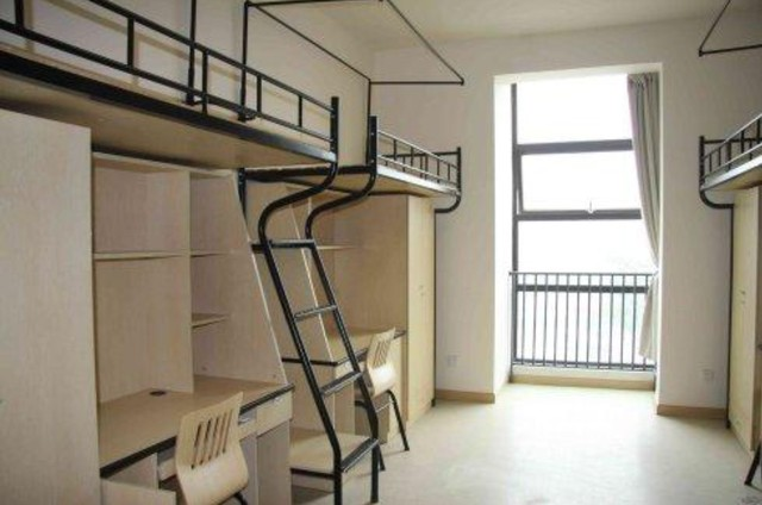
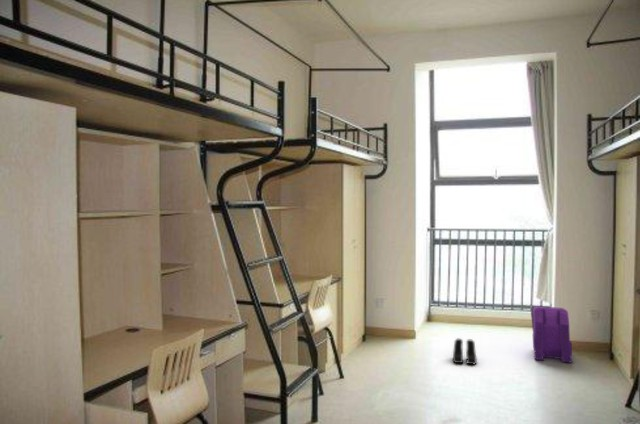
+ backpack [530,305,573,364]
+ boots [452,338,478,366]
